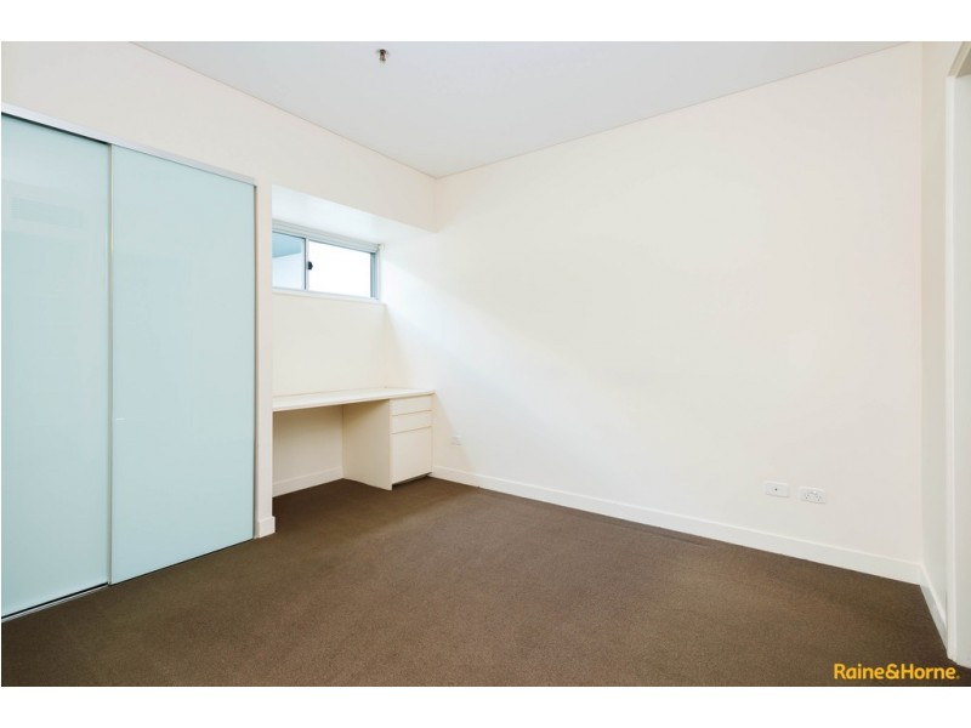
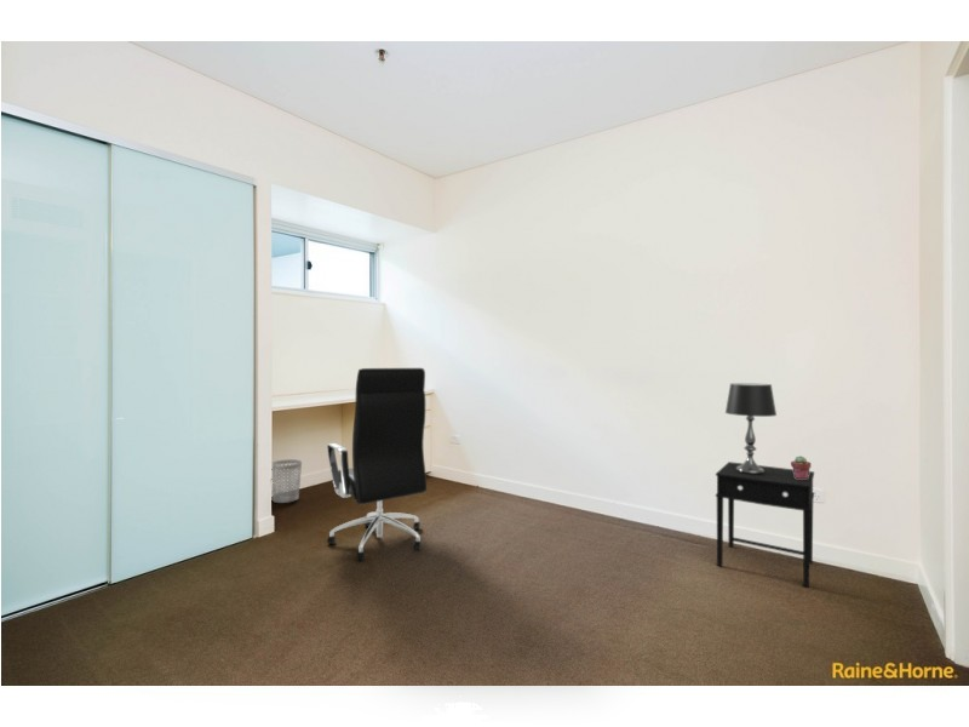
+ table lamp [724,382,778,475]
+ potted succulent [790,454,812,479]
+ side table [715,460,815,589]
+ office chair [326,367,428,562]
+ wastebasket [271,458,303,504]
